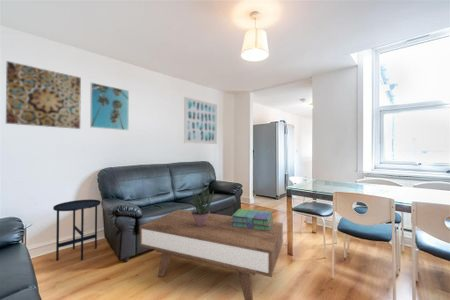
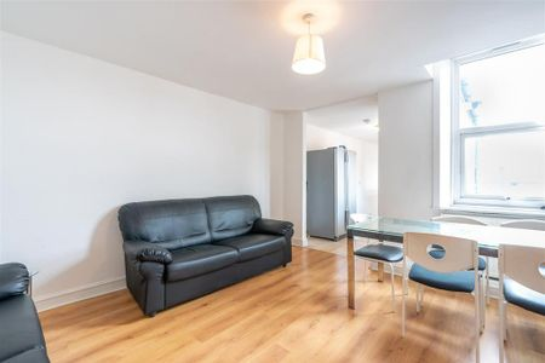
- wall art [5,60,82,130]
- stack of books [231,208,274,231]
- coffee table [138,208,284,300]
- side table [52,199,102,261]
- wall art [183,96,218,145]
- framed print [89,81,130,131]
- potted plant [191,187,215,226]
